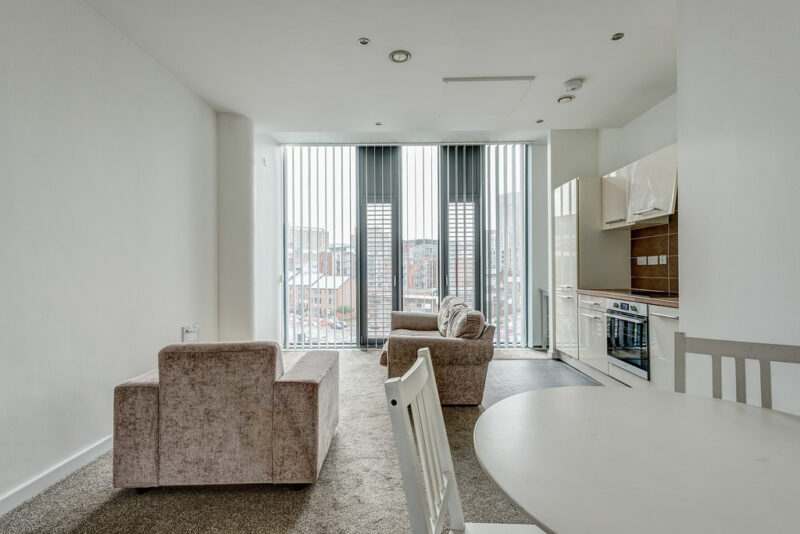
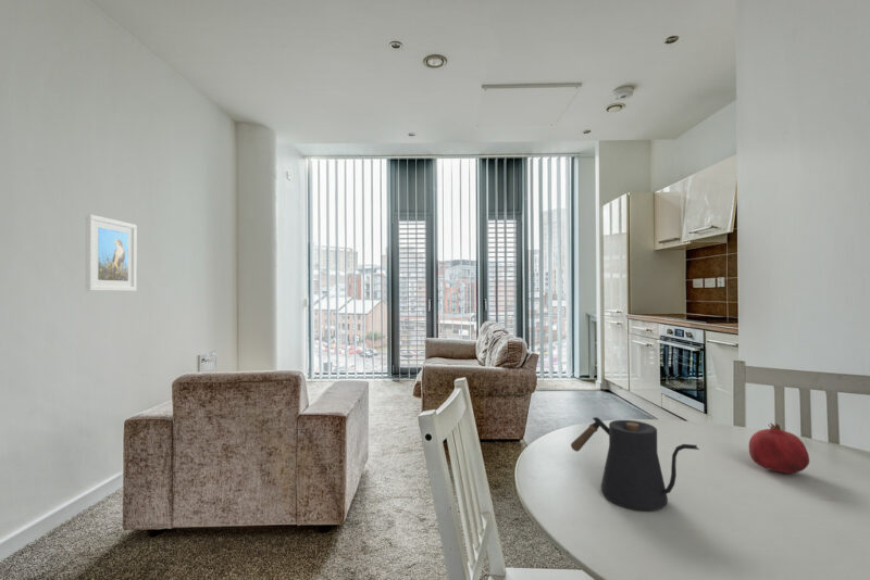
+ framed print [85,213,137,292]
+ fruit [748,421,810,475]
+ kettle [570,416,700,512]
